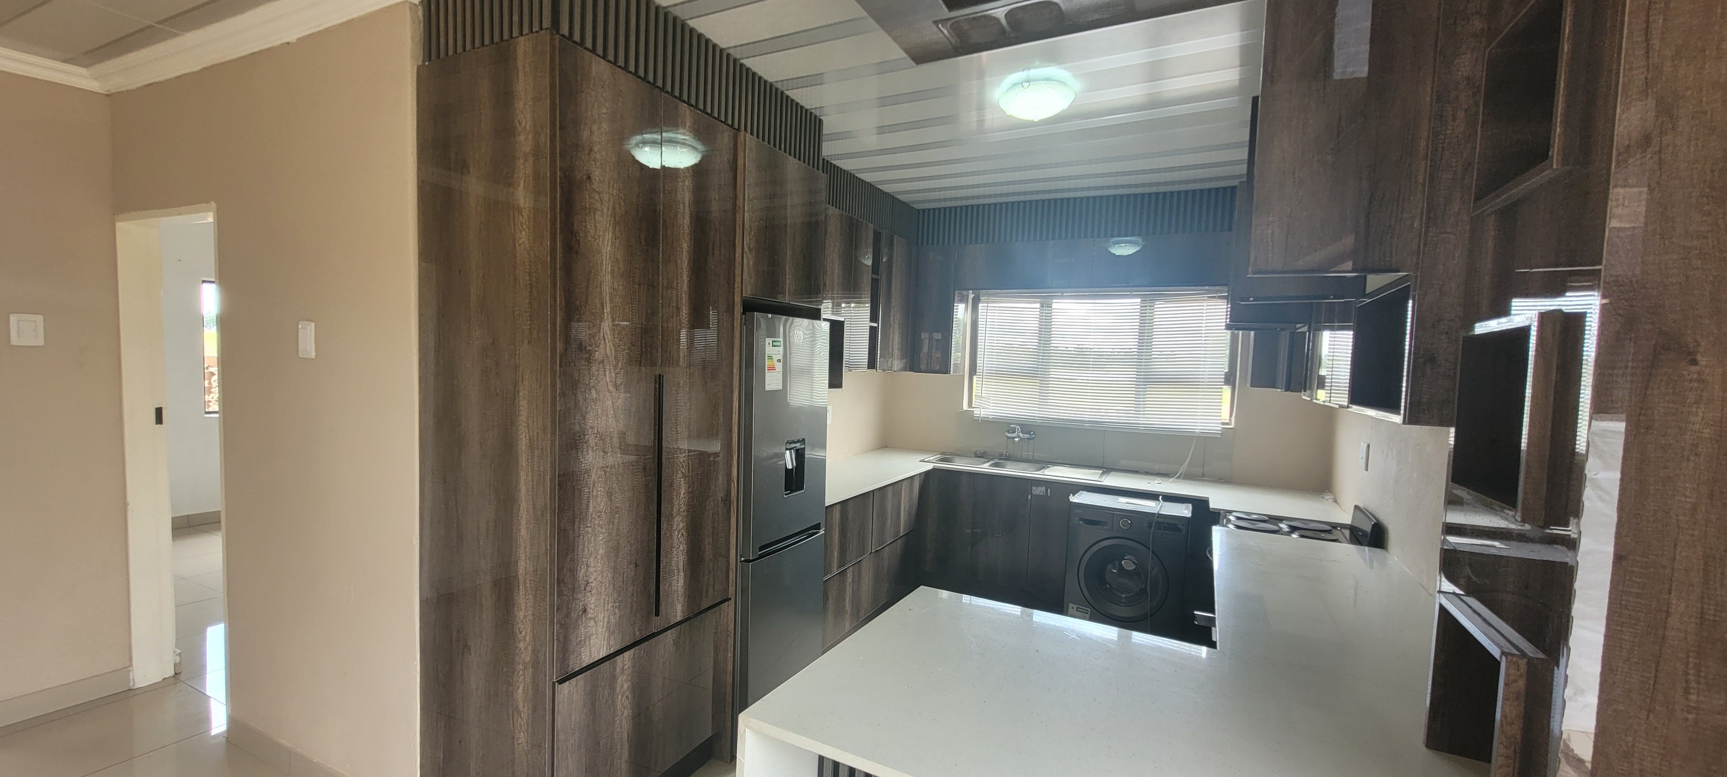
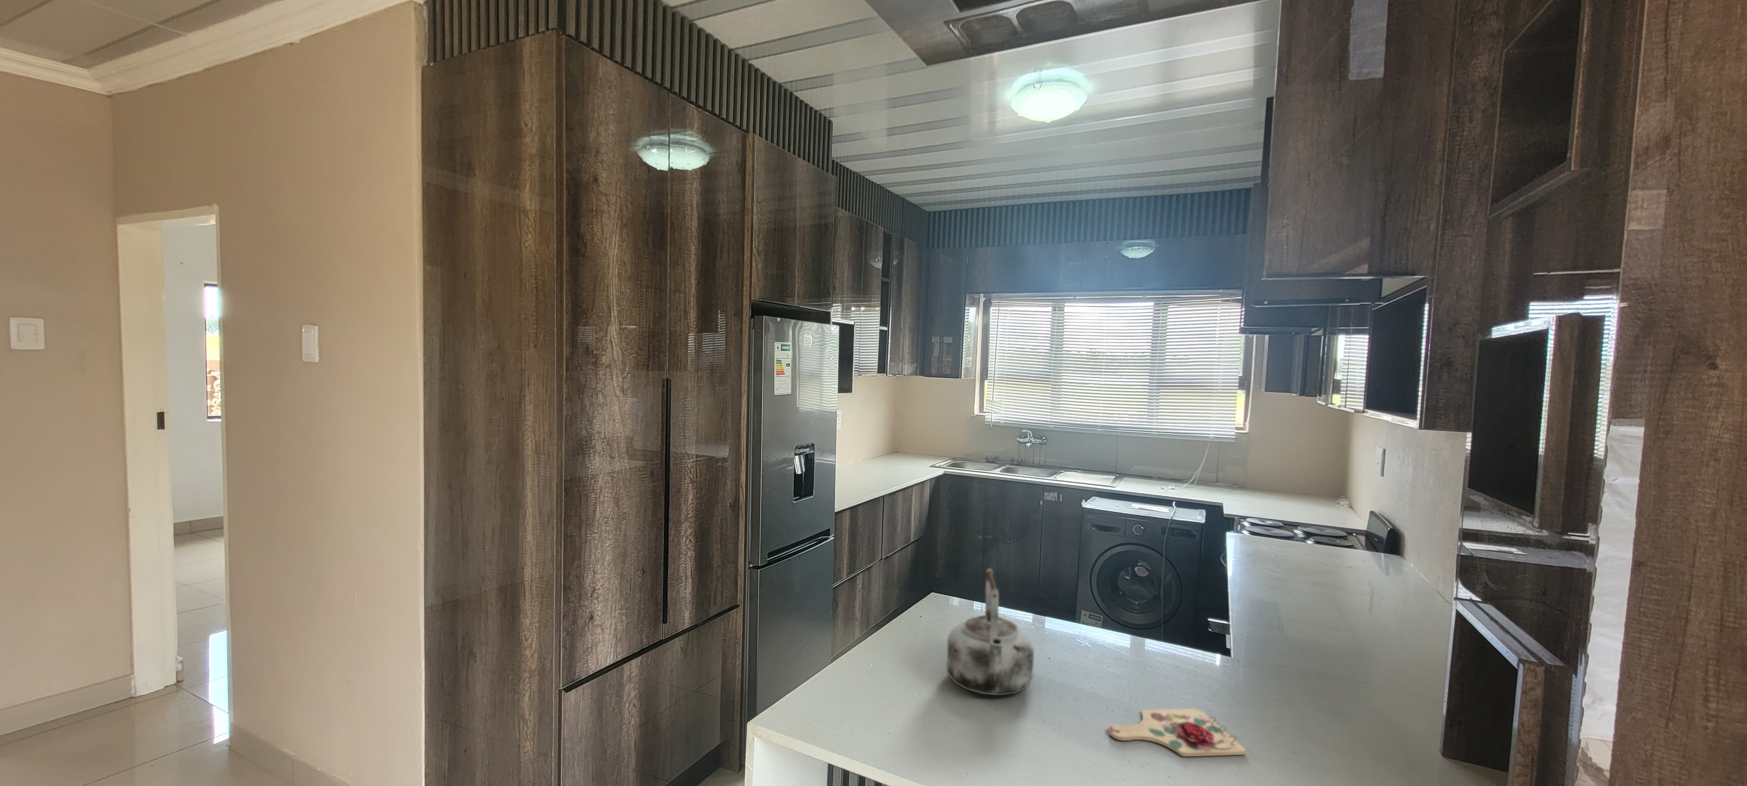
+ cutting board [1109,708,1246,757]
+ kettle [946,568,1035,696]
